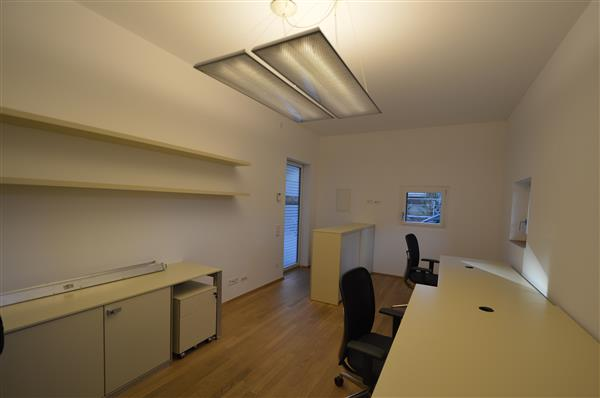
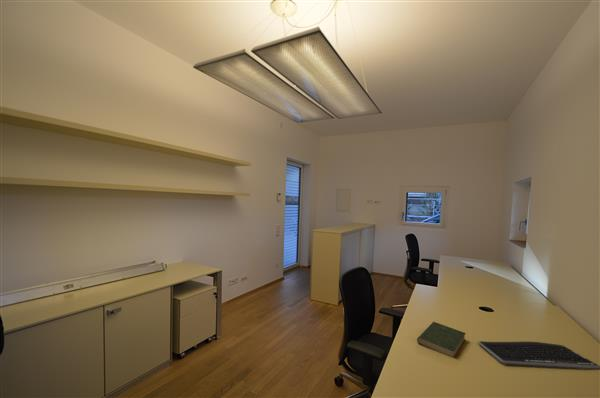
+ keyboard [477,340,600,371]
+ book [416,321,467,358]
